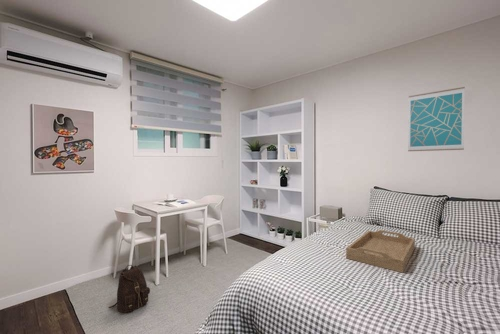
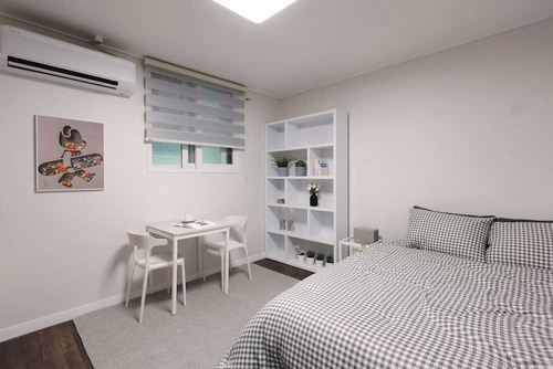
- serving tray [345,229,416,274]
- backpack [108,264,151,313]
- wall art [407,86,466,152]
